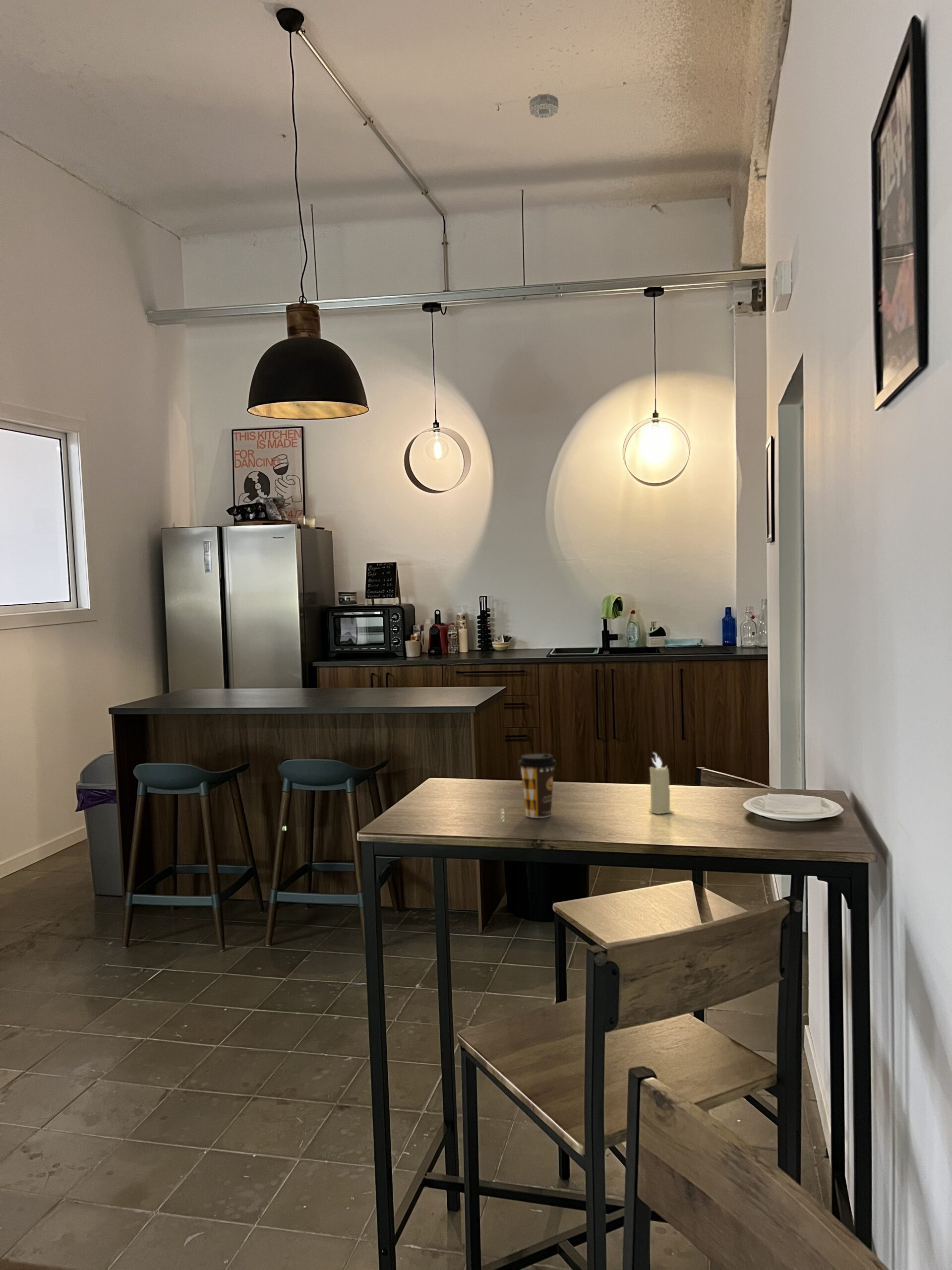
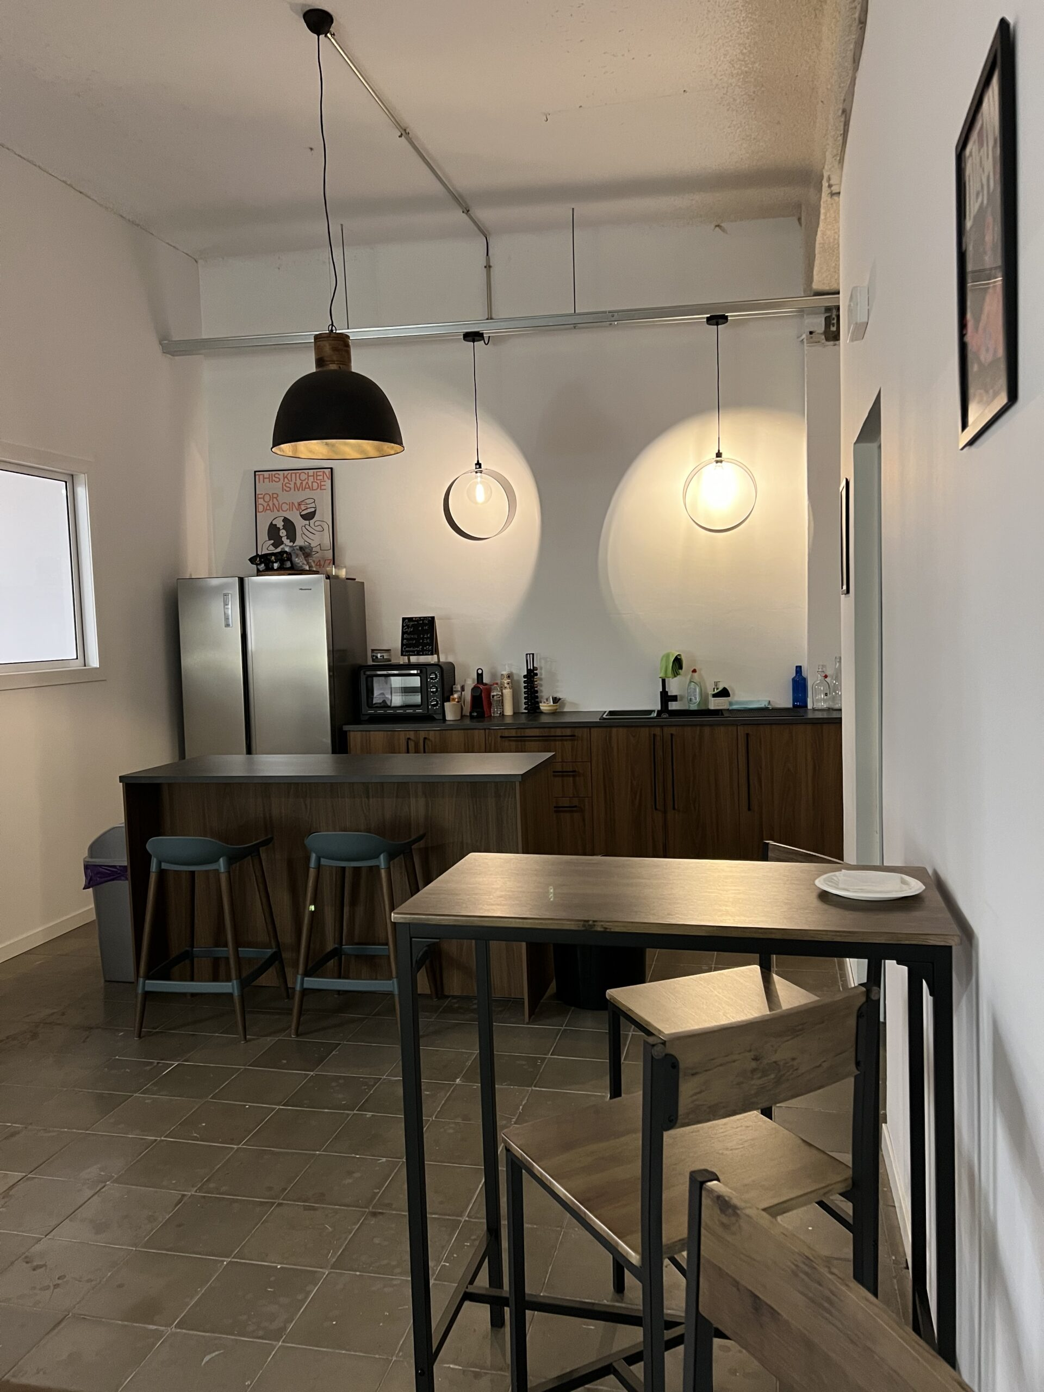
- candle [649,752,675,815]
- smoke detector [529,93,559,119]
- coffee cup [518,753,557,819]
